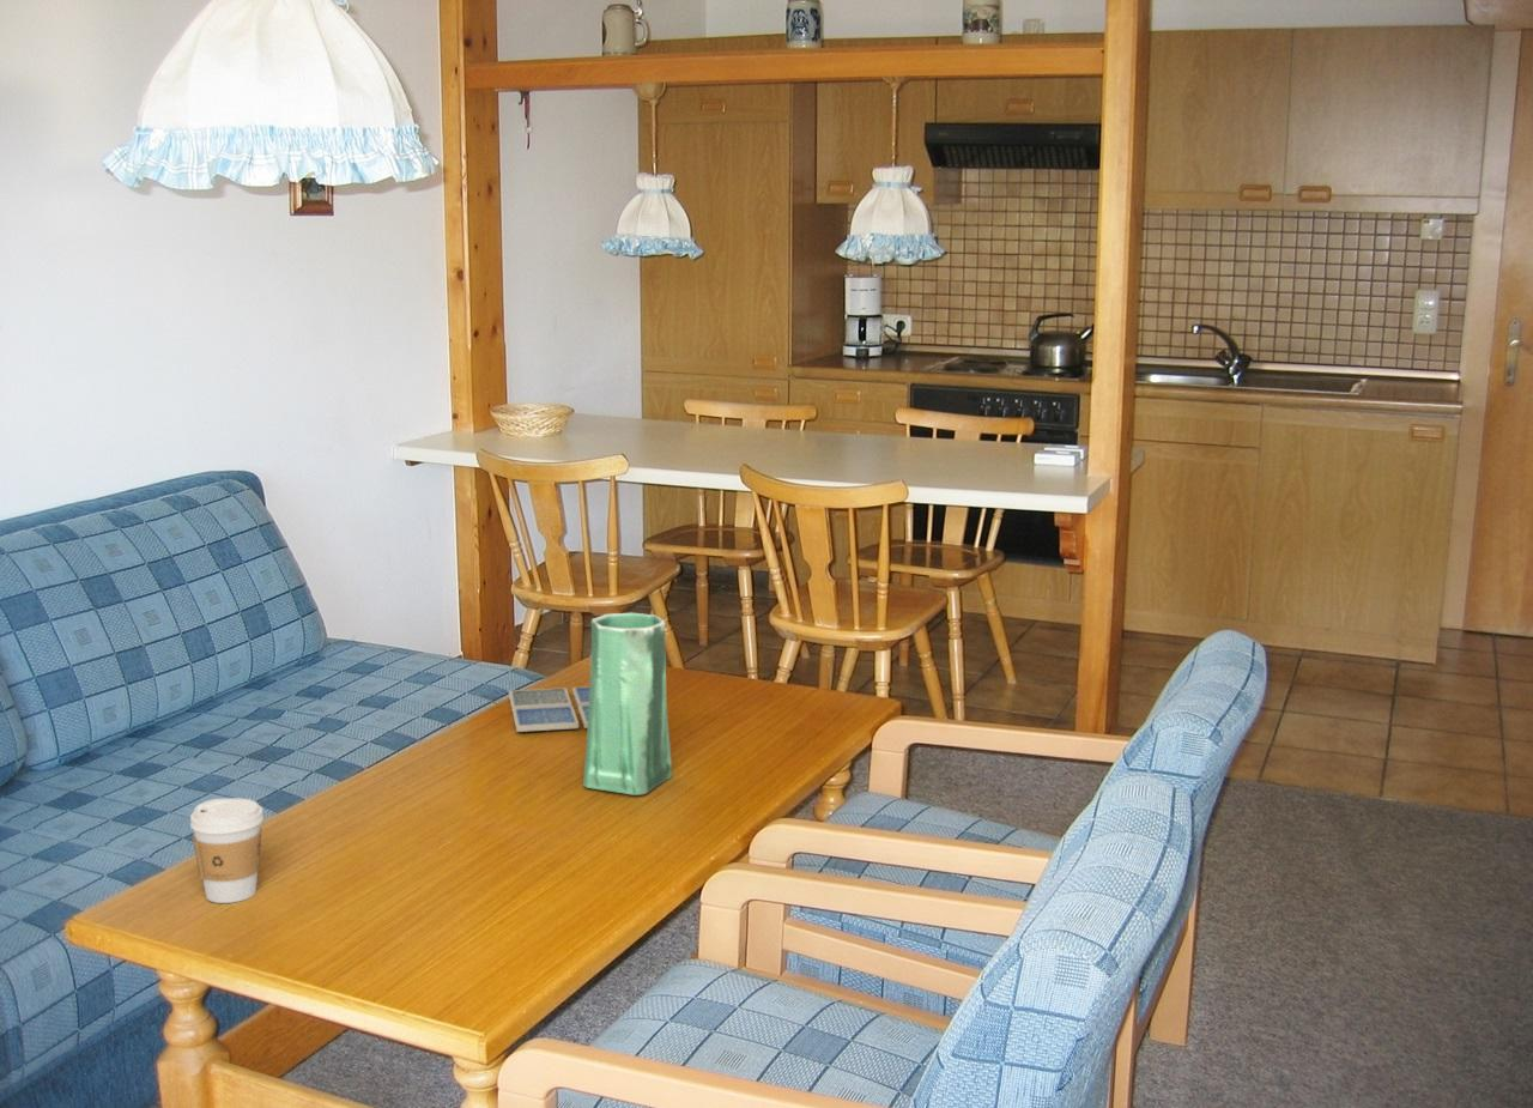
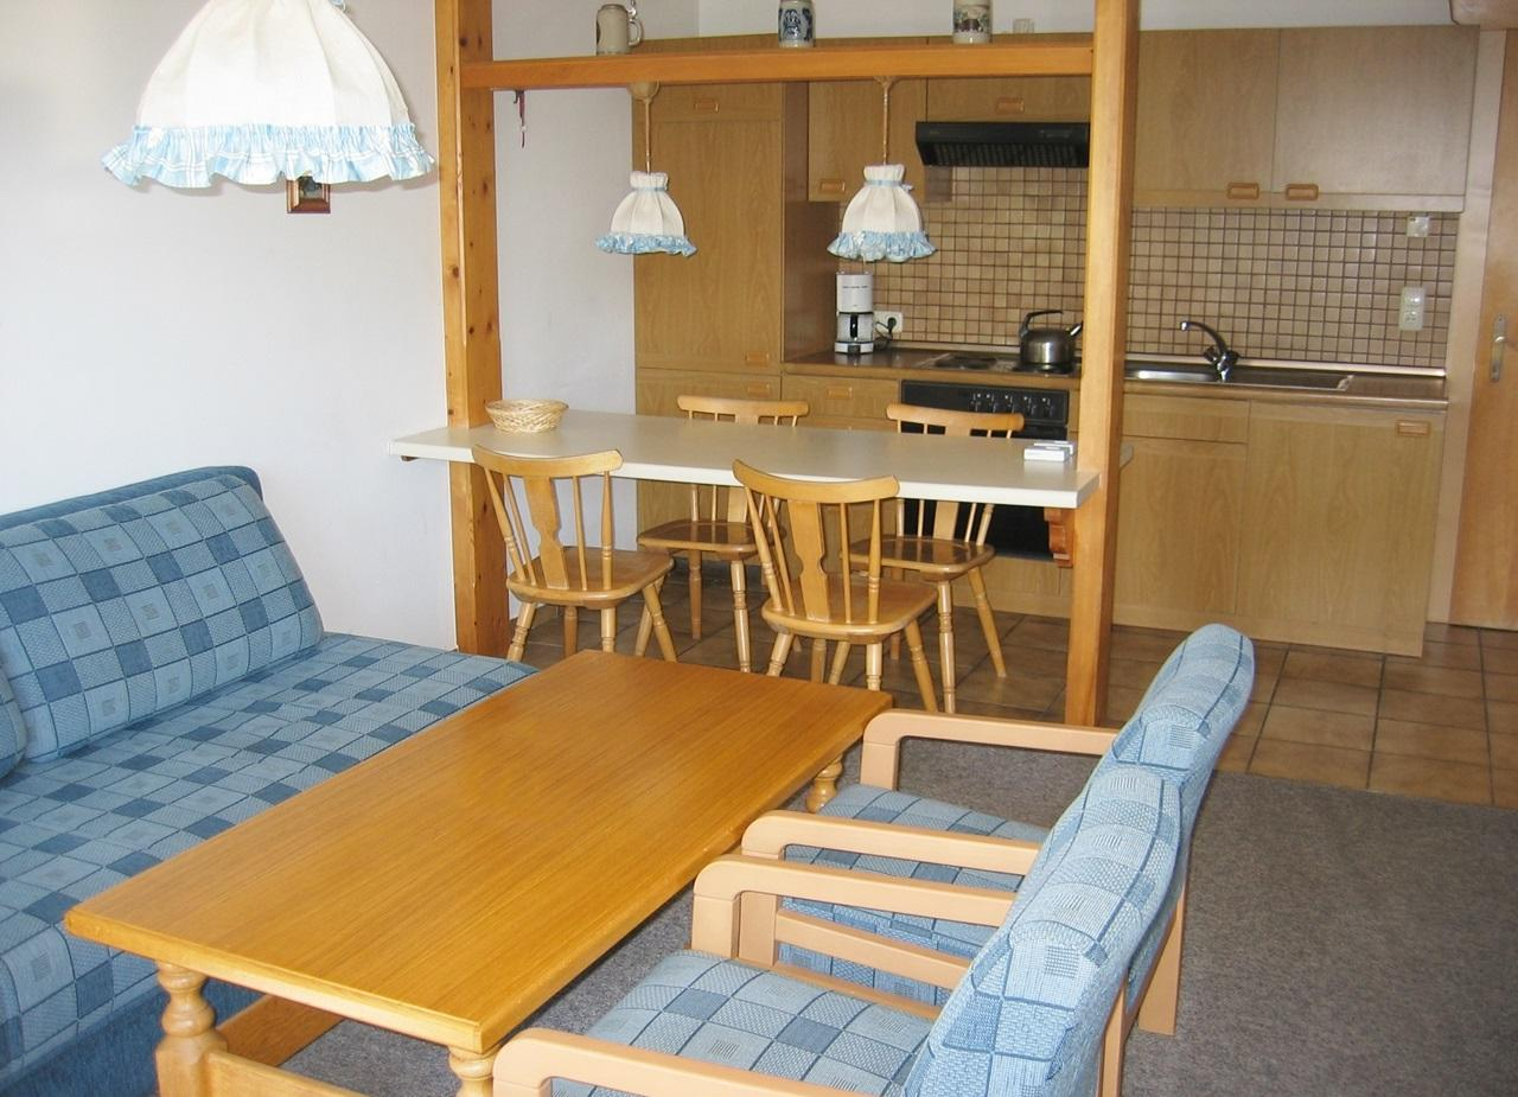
- drink coaster [508,685,590,733]
- vase [582,612,673,797]
- coffee cup [189,798,265,904]
